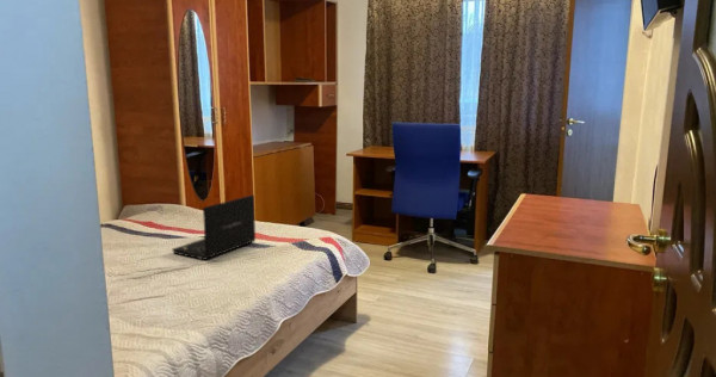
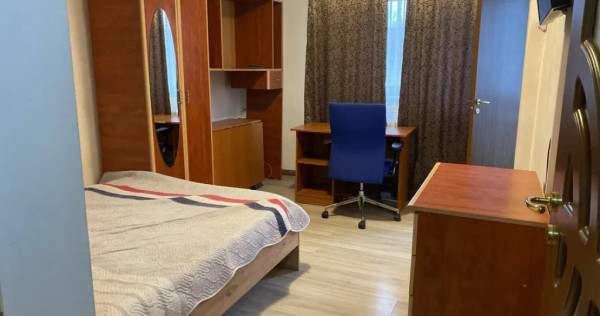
- laptop [171,193,257,261]
